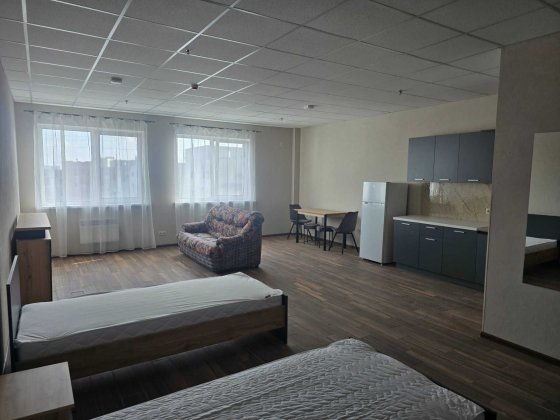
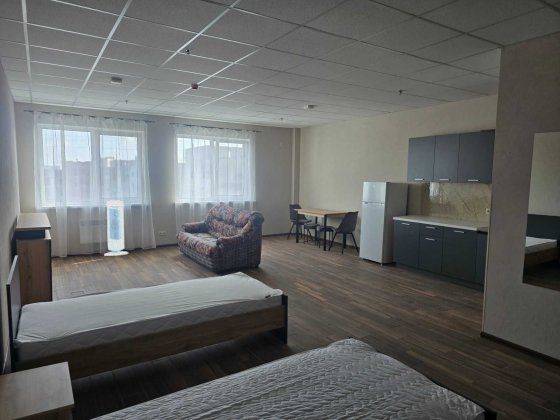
+ air purifier [103,199,129,257]
